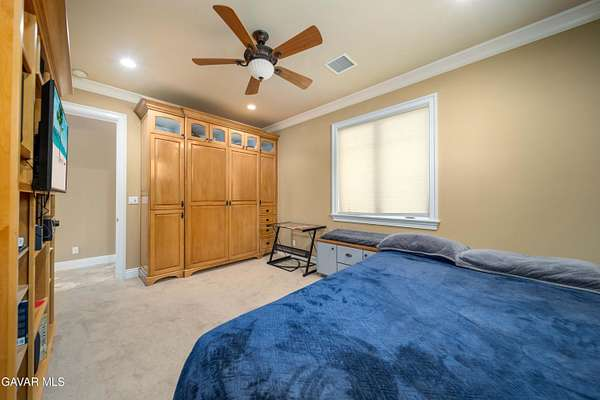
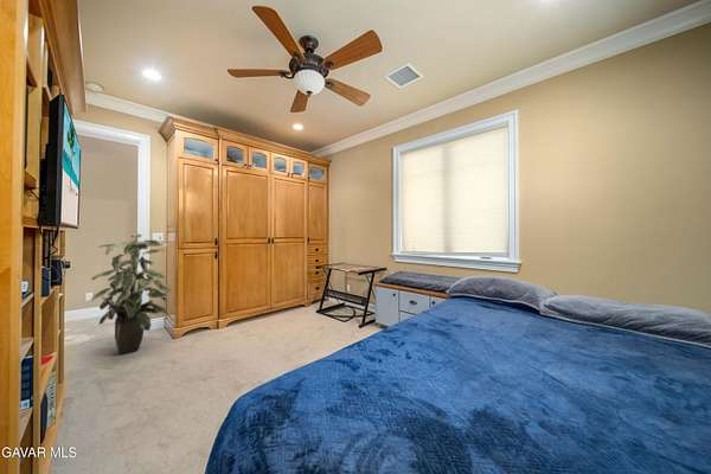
+ indoor plant [90,233,172,356]
